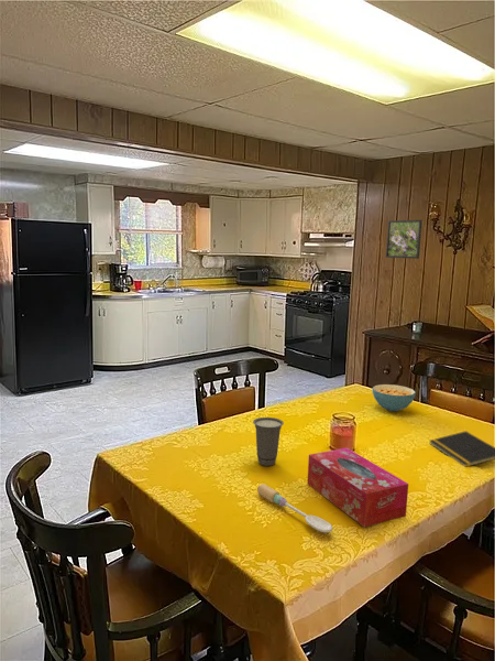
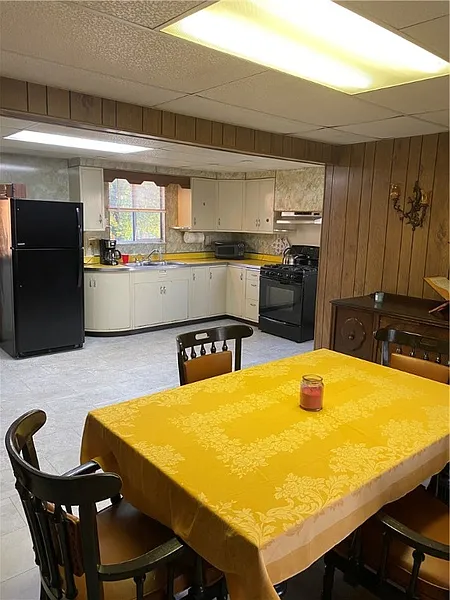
- cereal bowl [372,383,417,412]
- notepad [429,430,495,467]
- cup [252,416,285,467]
- spoon [256,483,333,533]
- tissue box [306,447,409,528]
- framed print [385,219,424,260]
